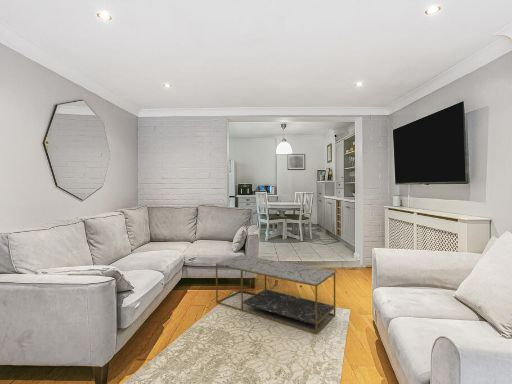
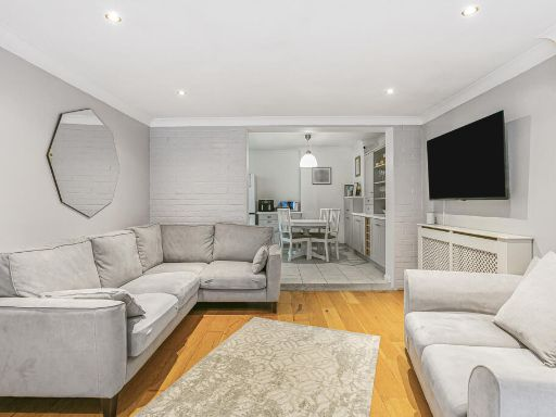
- coffee table [215,254,336,336]
